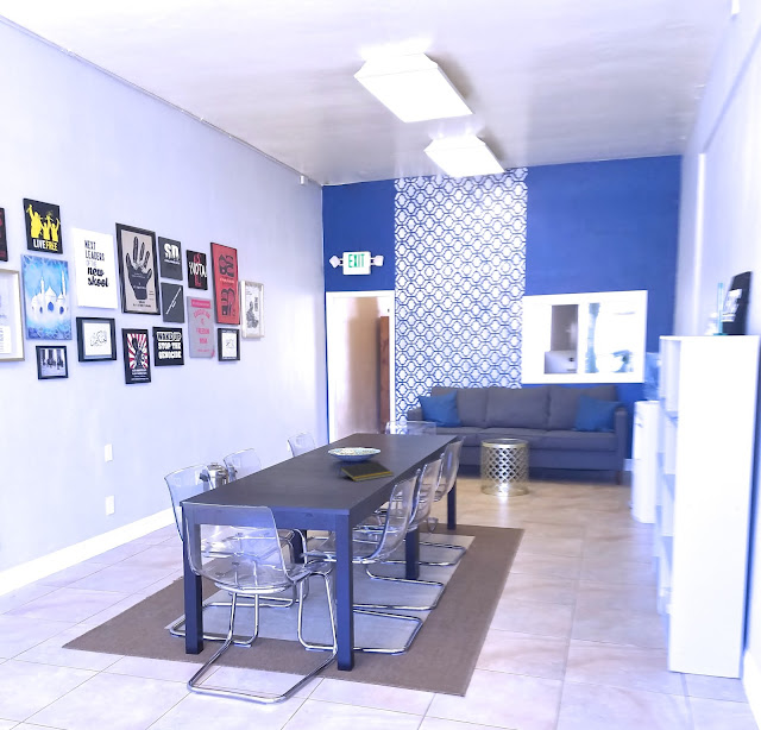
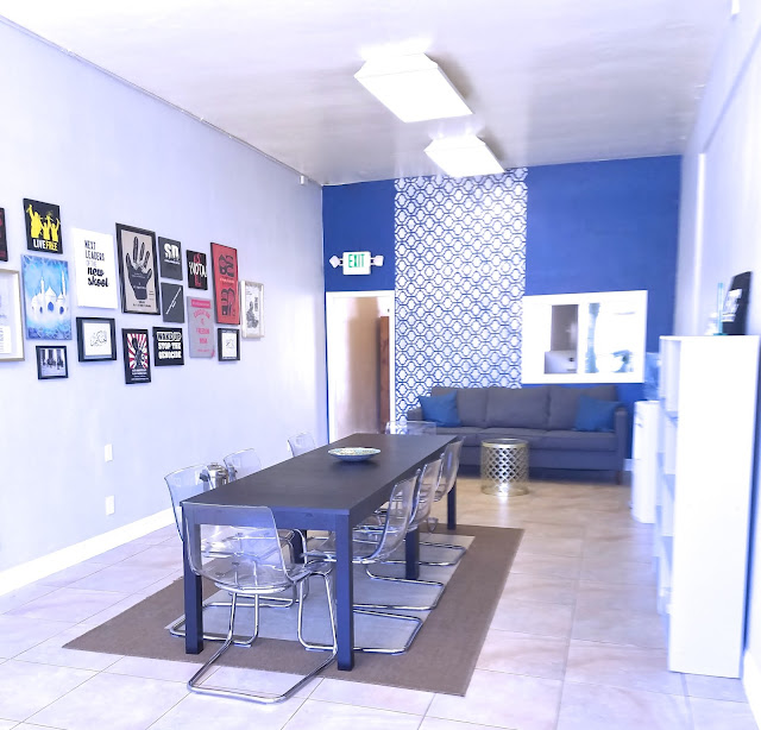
- notepad [338,460,394,483]
